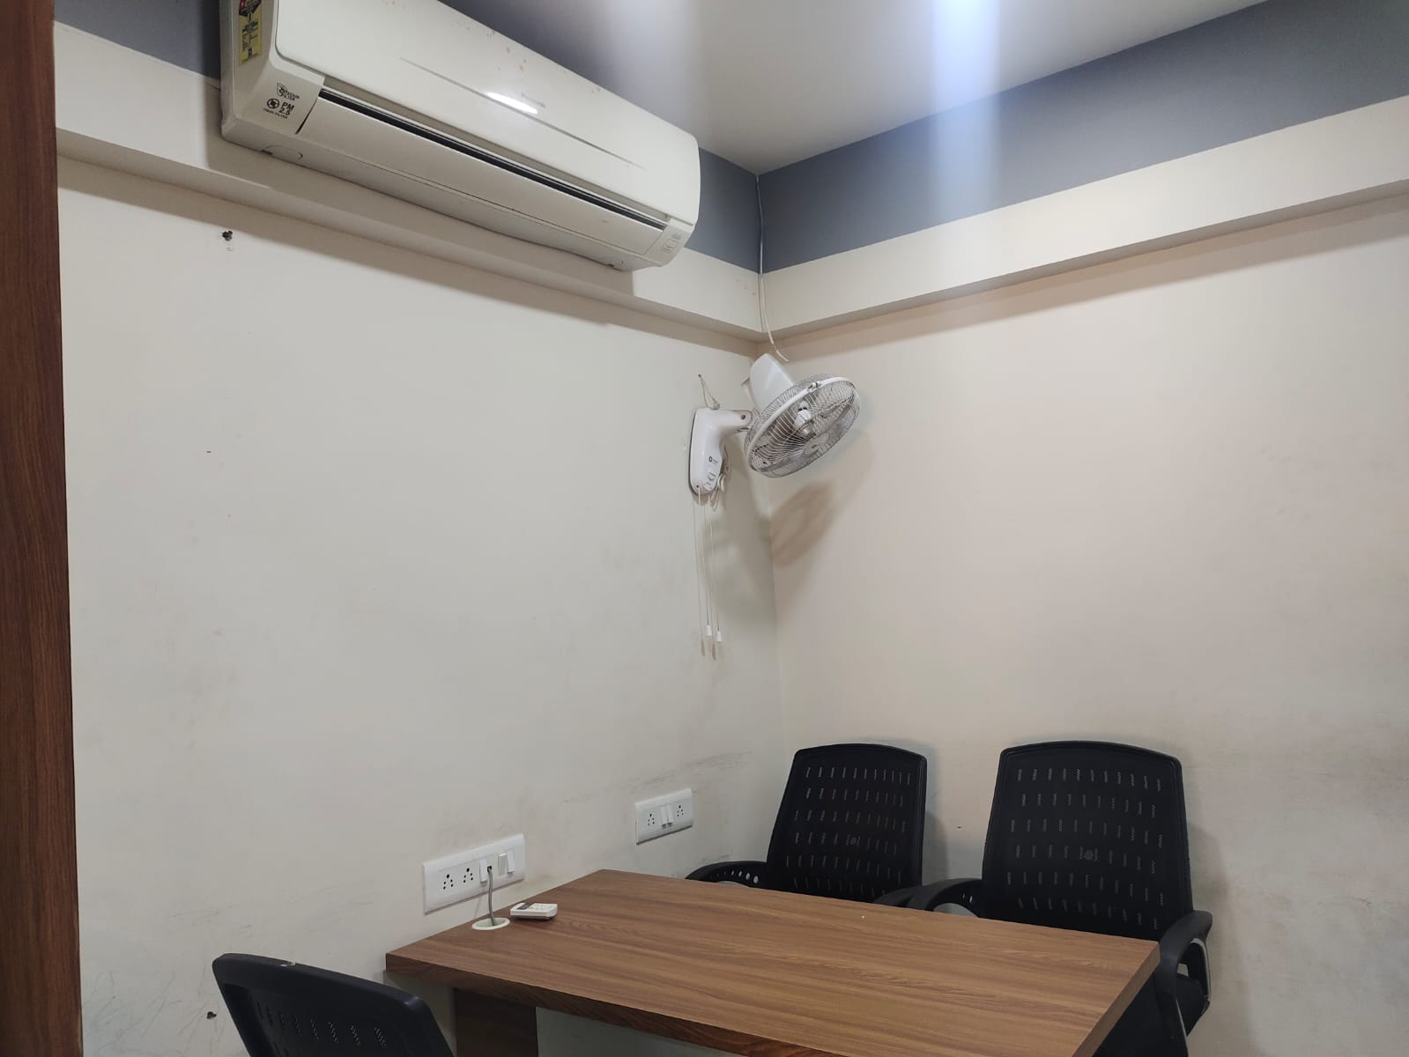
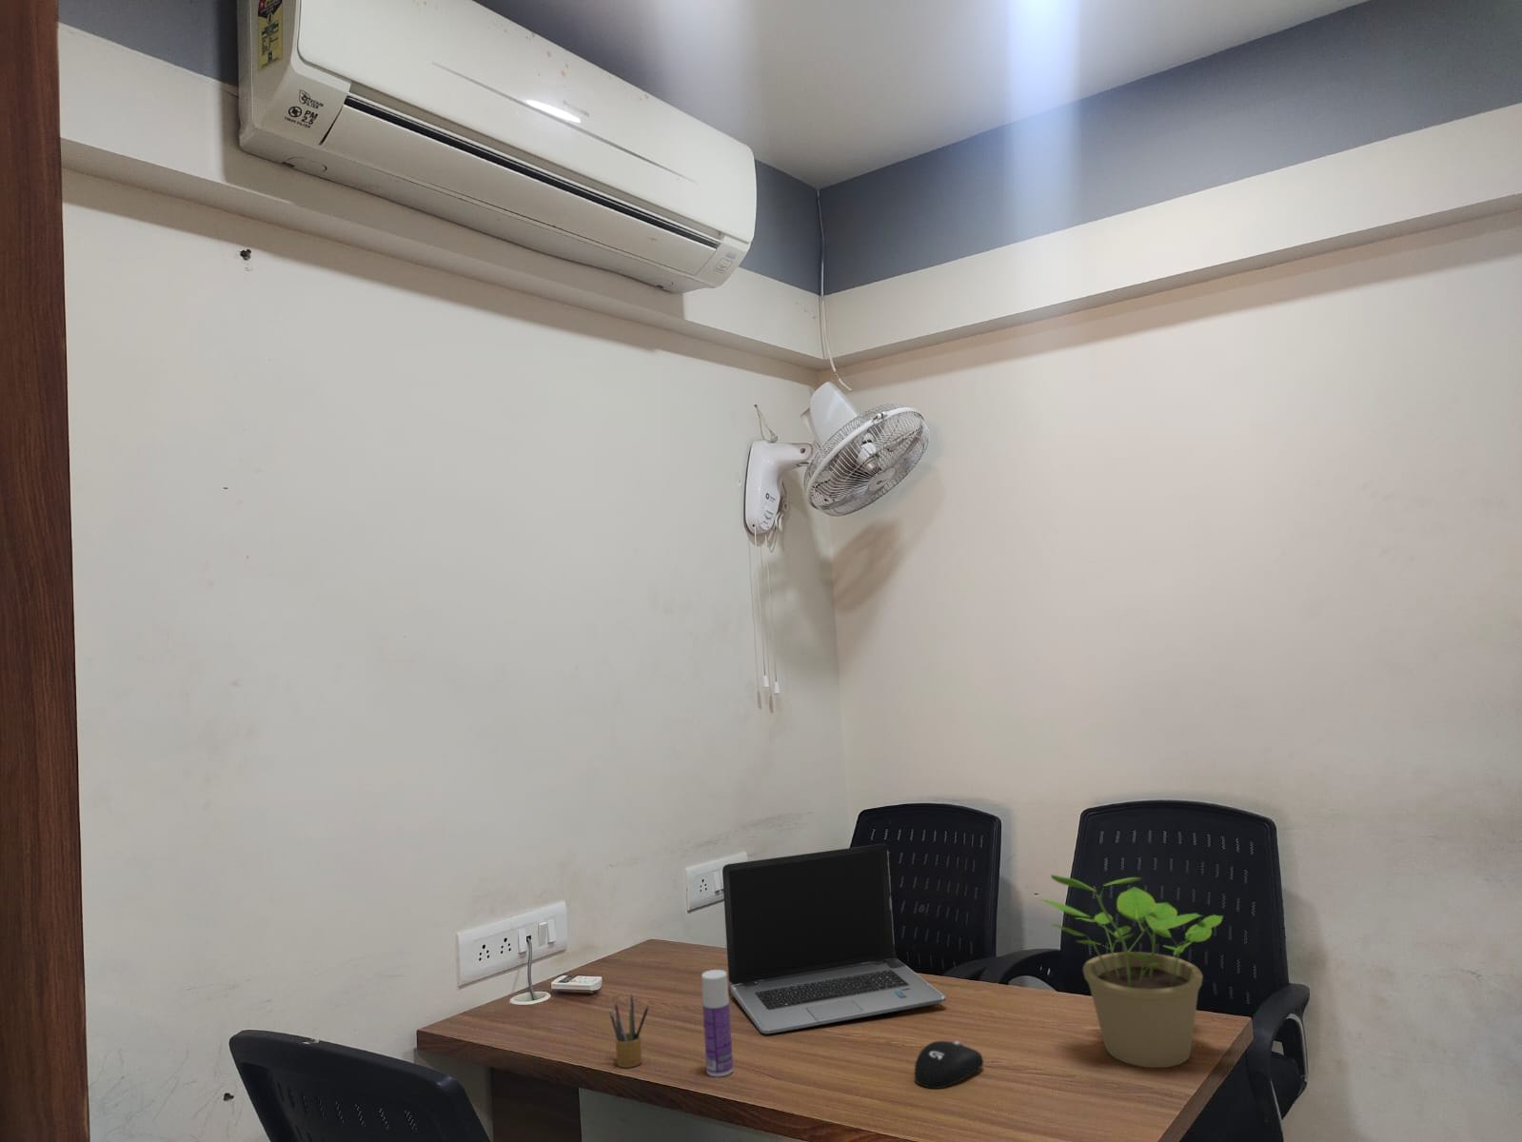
+ bottle [700,969,734,1077]
+ computer mouse [914,1040,985,1089]
+ laptop computer [722,843,948,1034]
+ pencil box [607,992,650,1069]
+ potted plant [1039,873,1225,1069]
